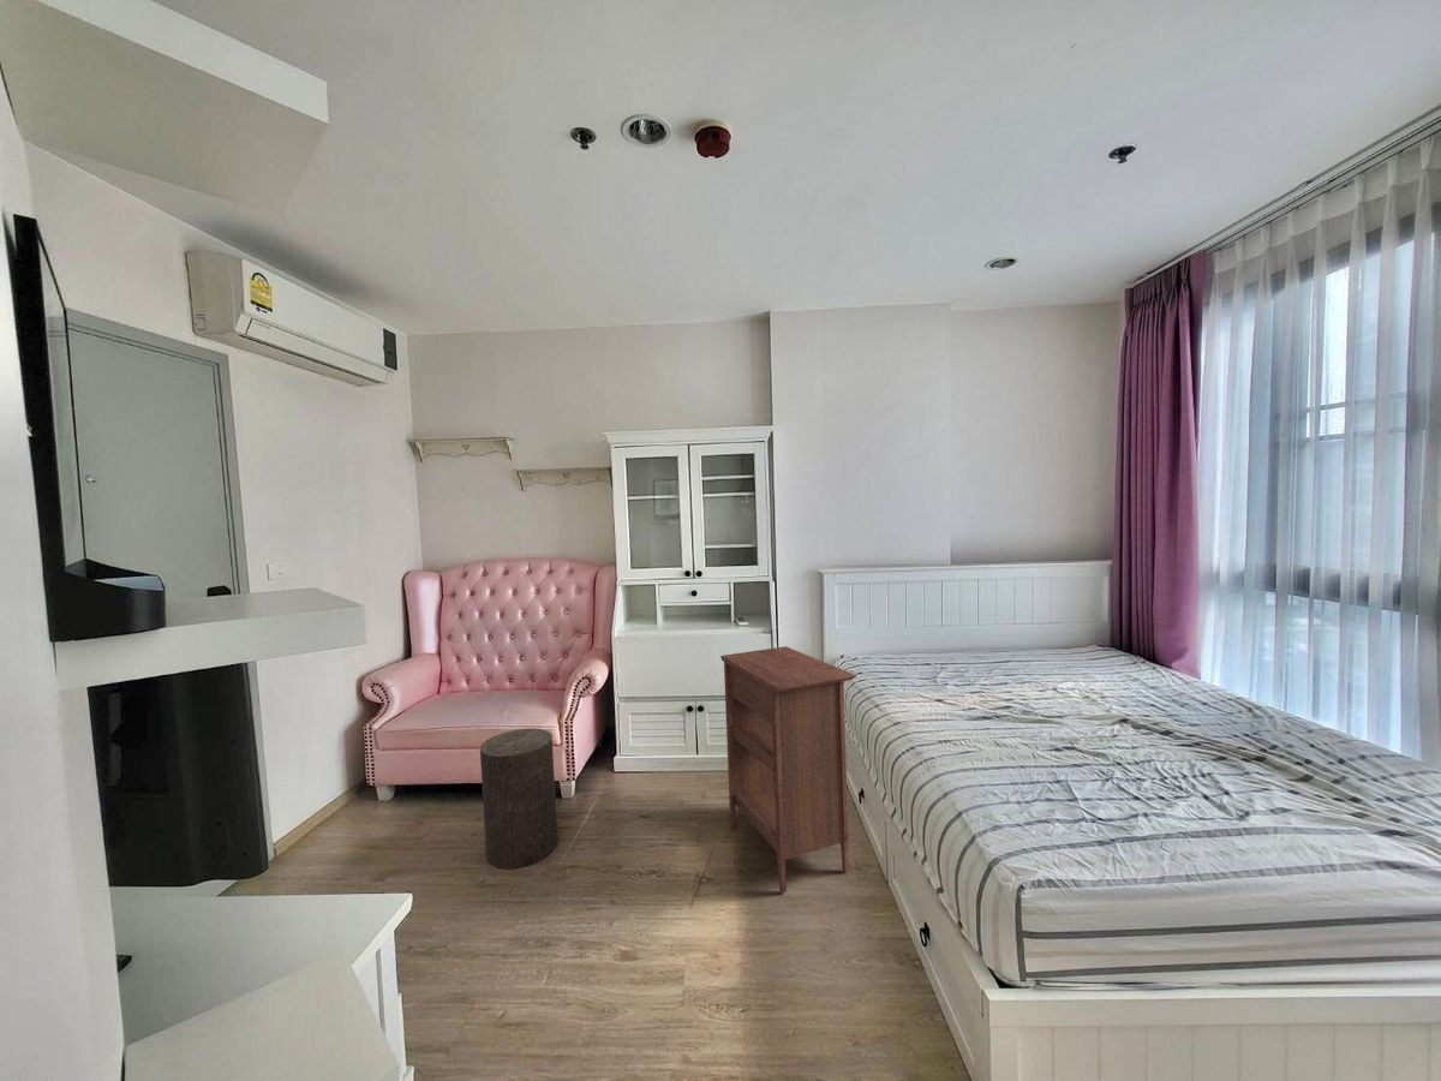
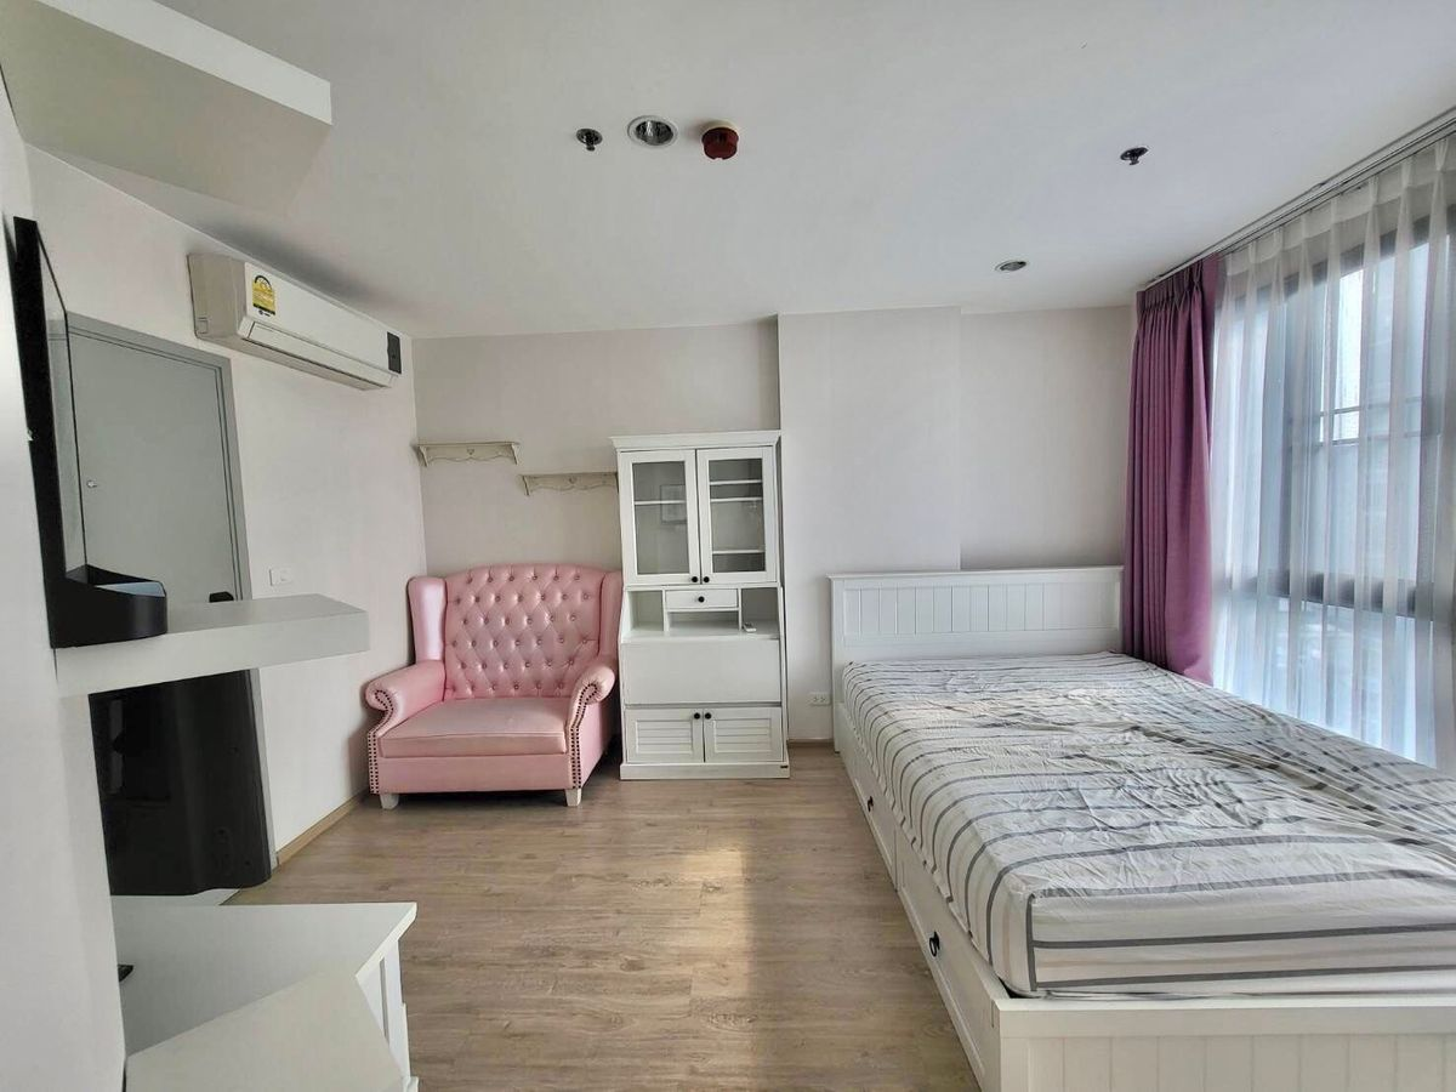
- stool [479,728,558,870]
- nightstand [719,645,859,894]
